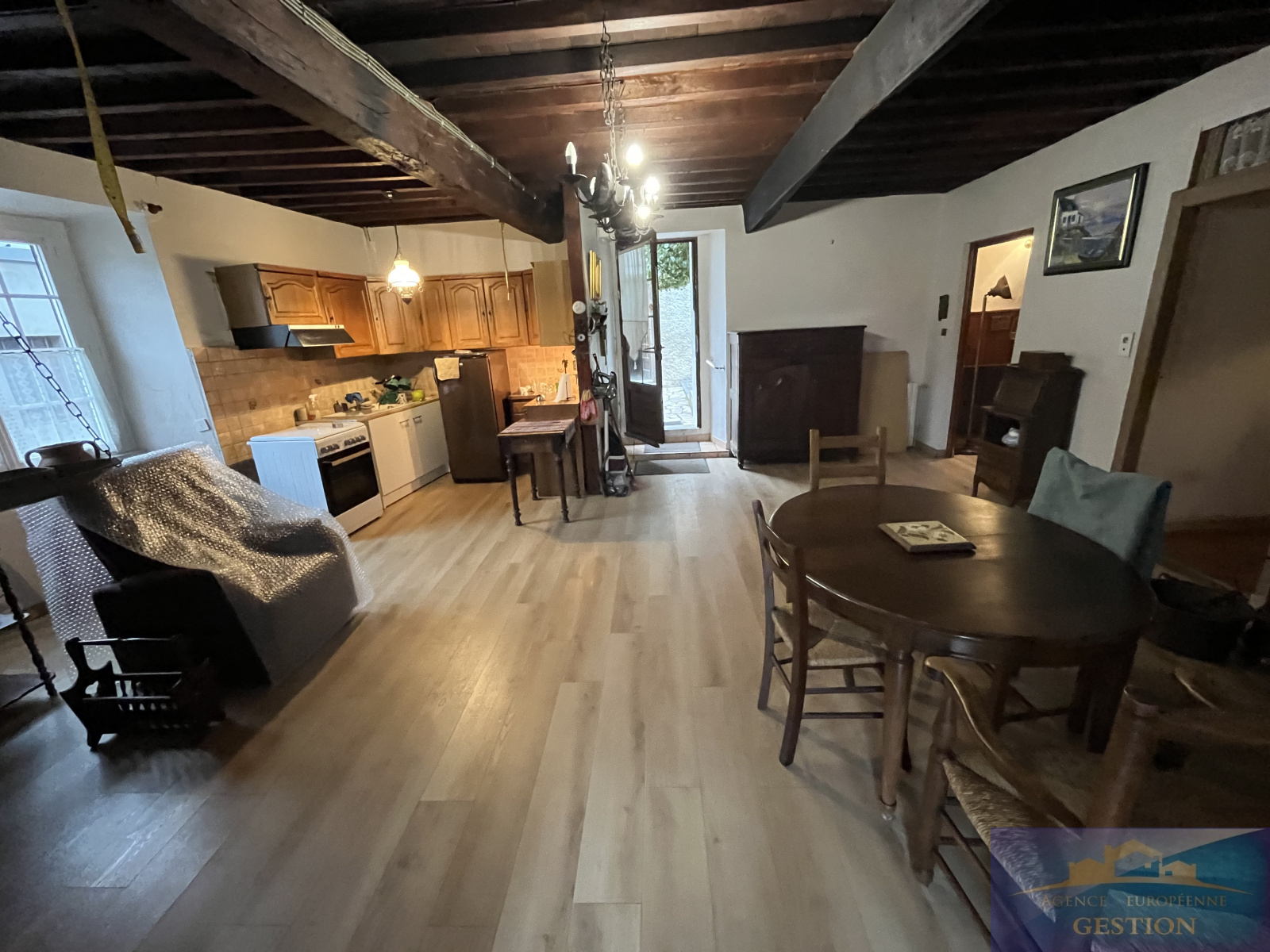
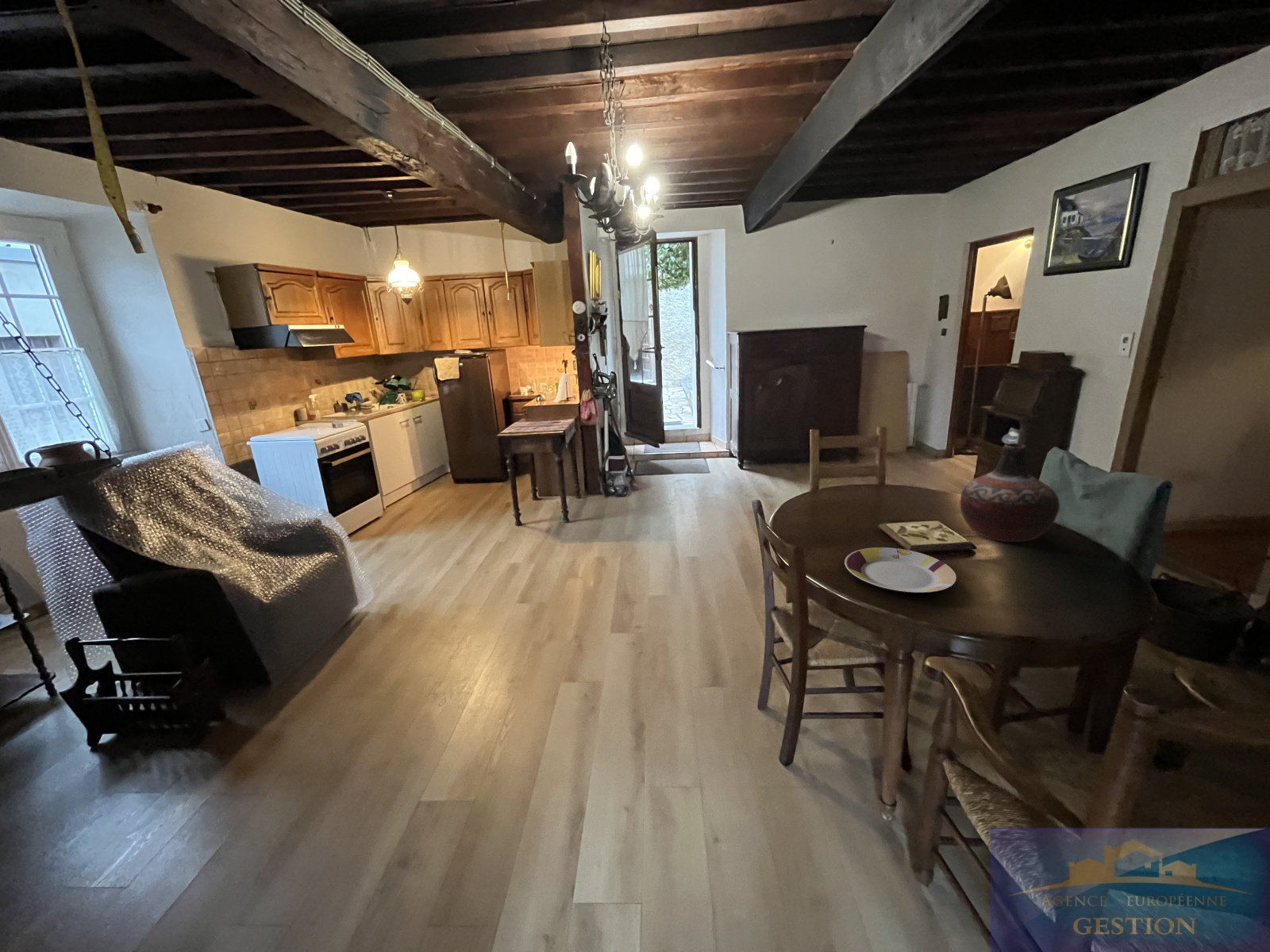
+ vase [959,443,1060,543]
+ plate [844,547,957,593]
